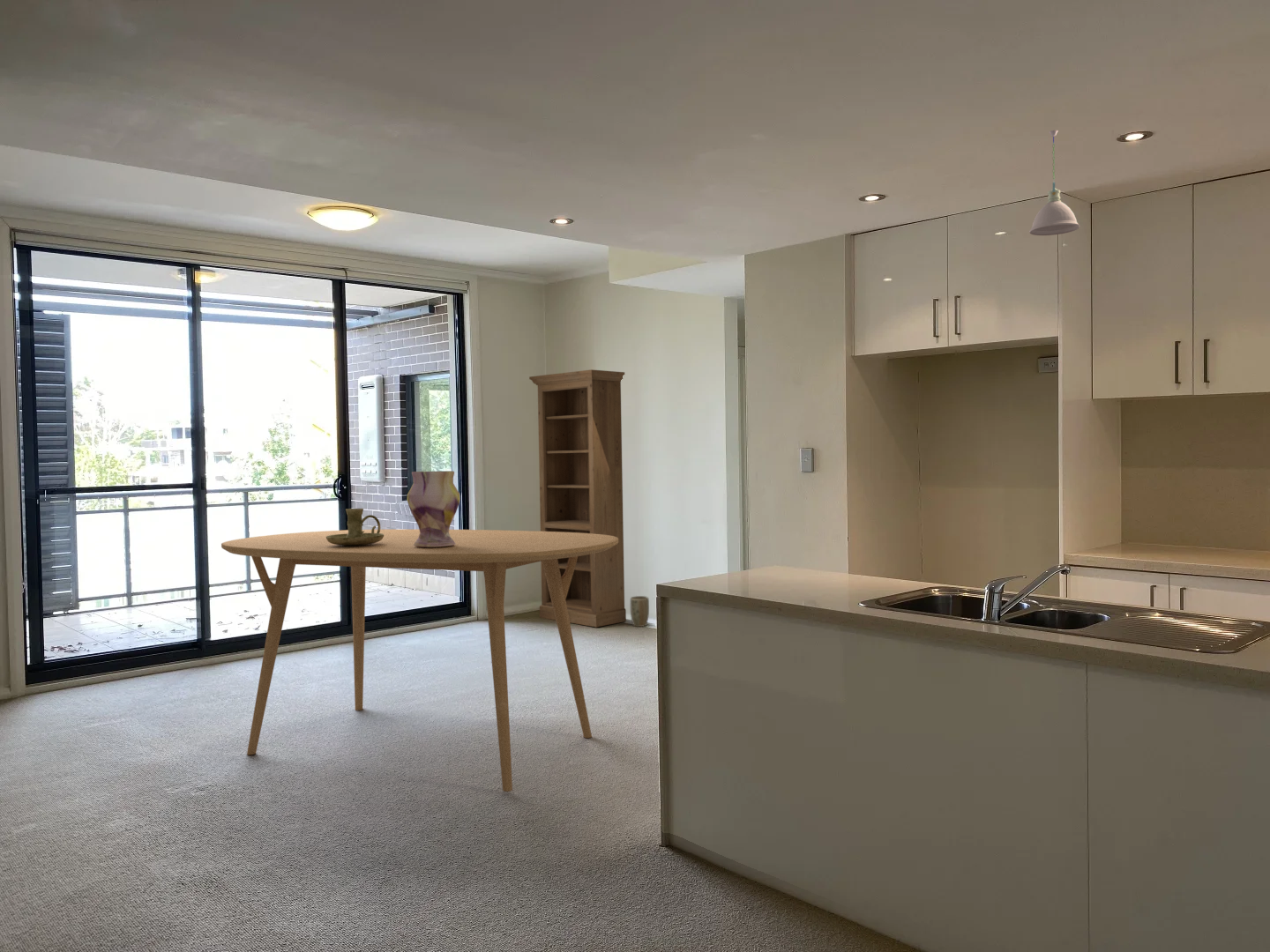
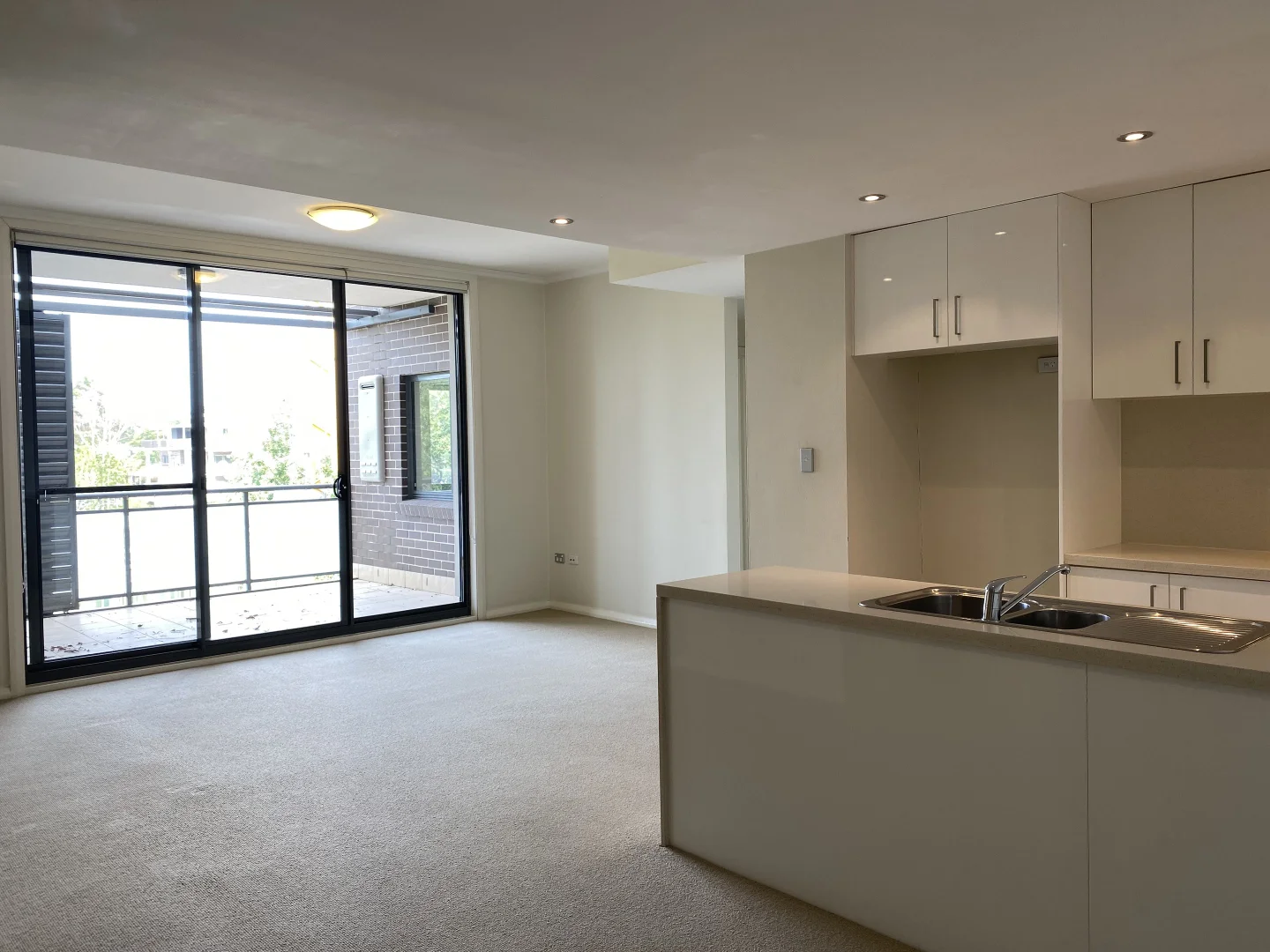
- candle holder [326,508,384,547]
- pendant light [1028,130,1080,236]
- vase [407,470,461,547]
- dining table [220,528,618,792]
- plant pot [630,595,650,628]
- bookshelf [528,368,627,628]
